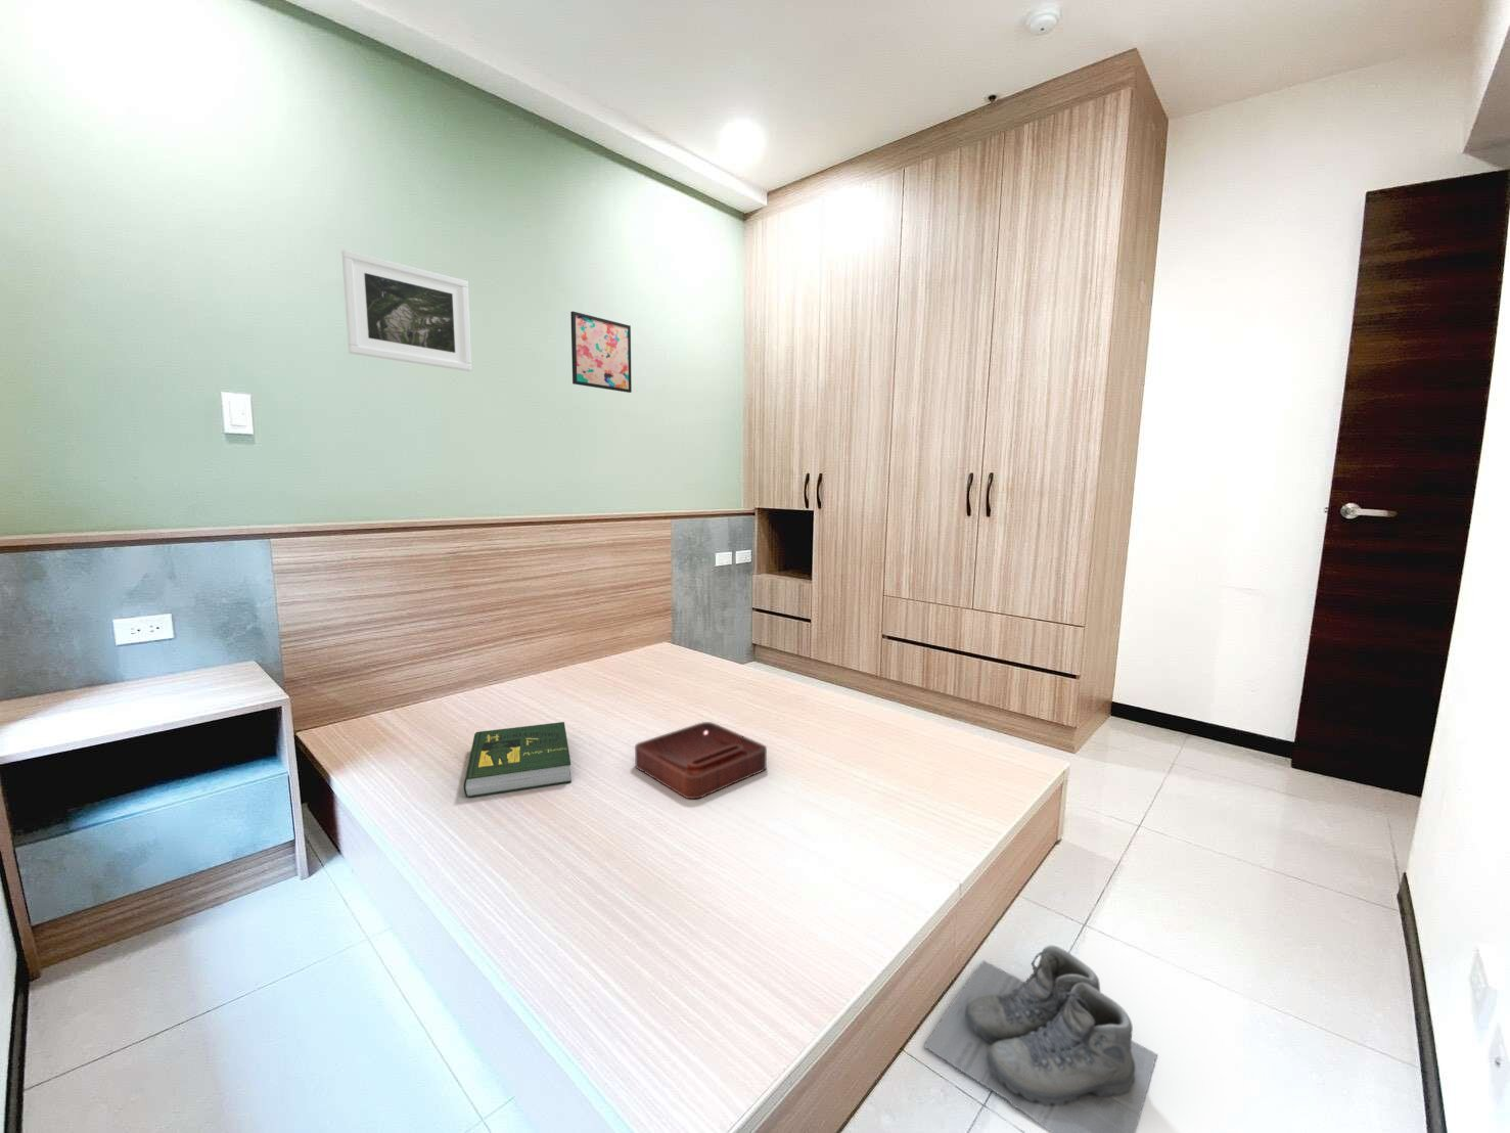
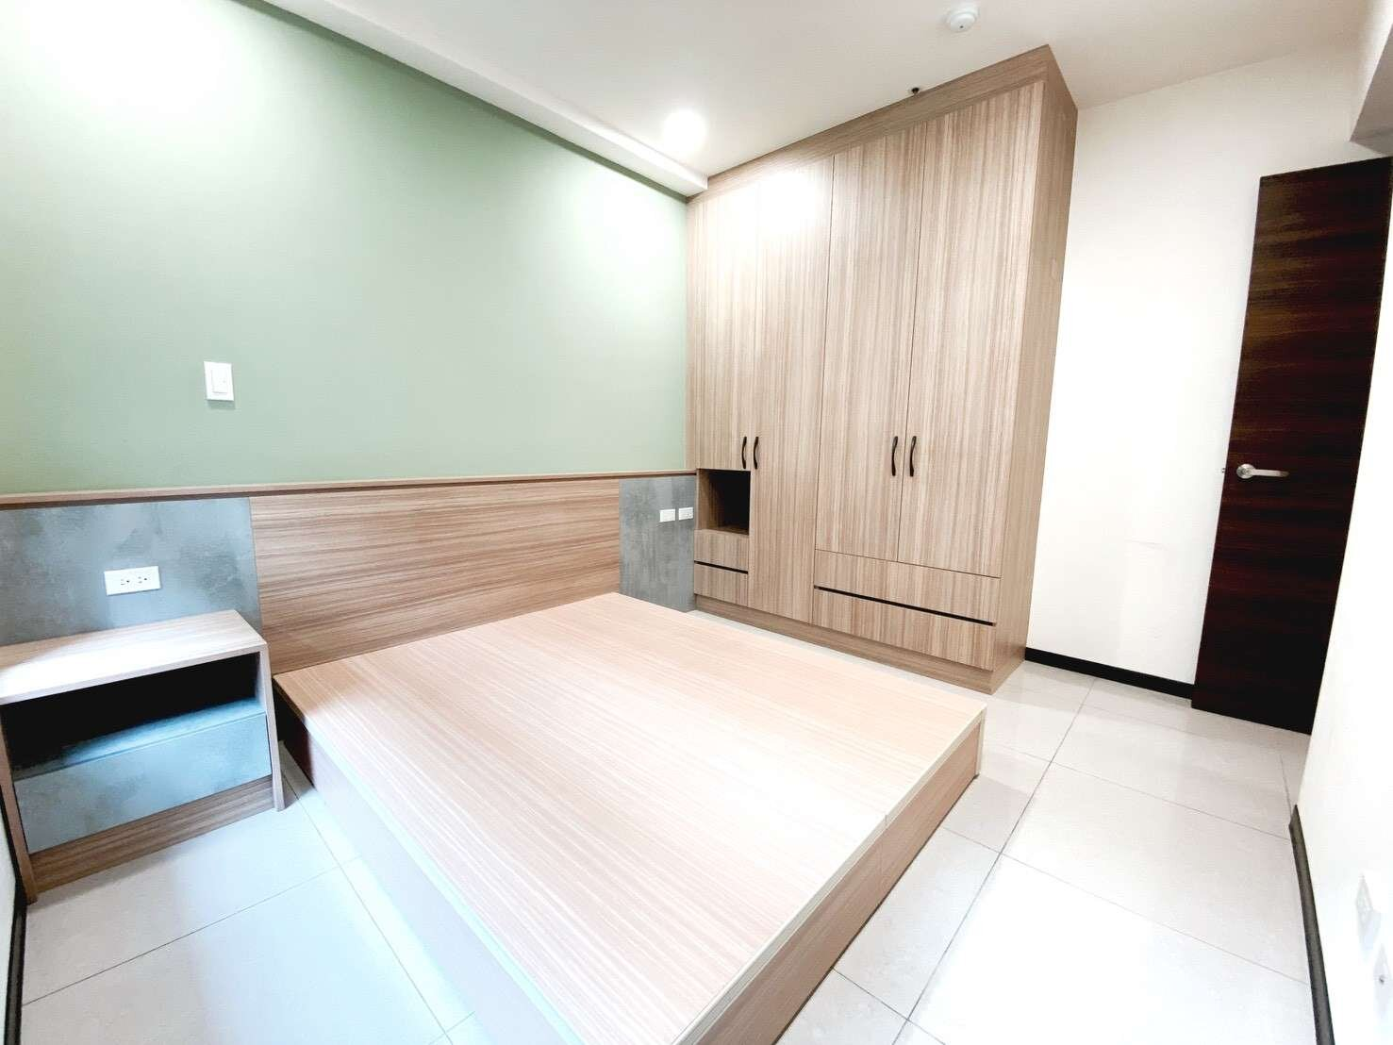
- decorative tray [634,721,767,800]
- wall art [570,309,633,394]
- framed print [340,249,474,373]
- book [463,721,572,799]
- boots [922,944,1158,1133]
